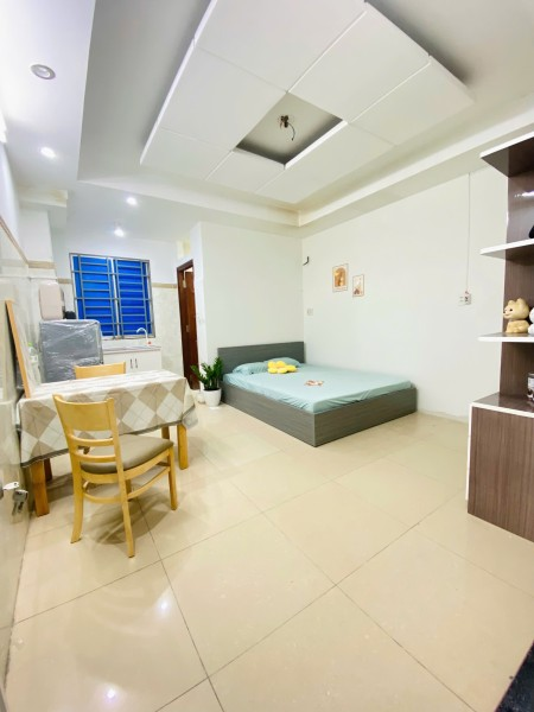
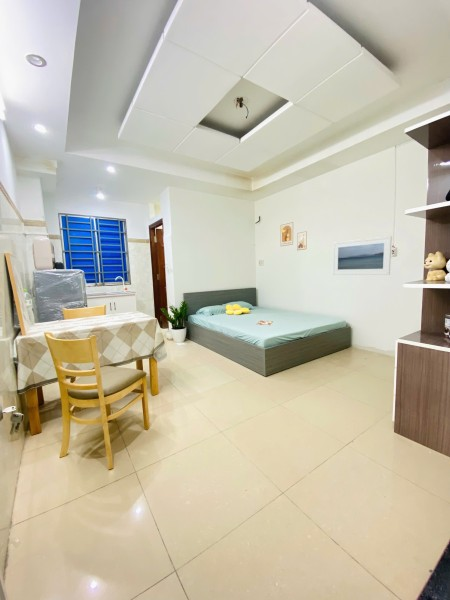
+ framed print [332,235,393,276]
